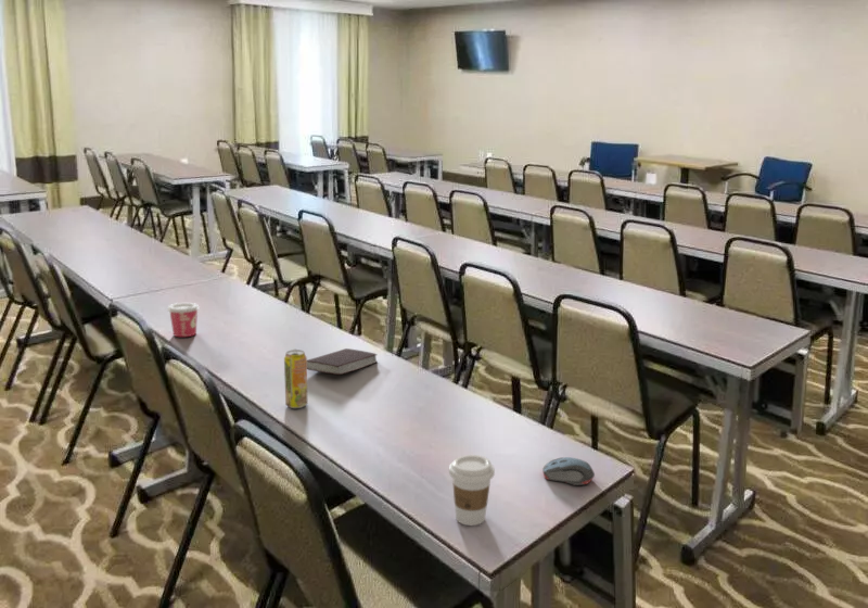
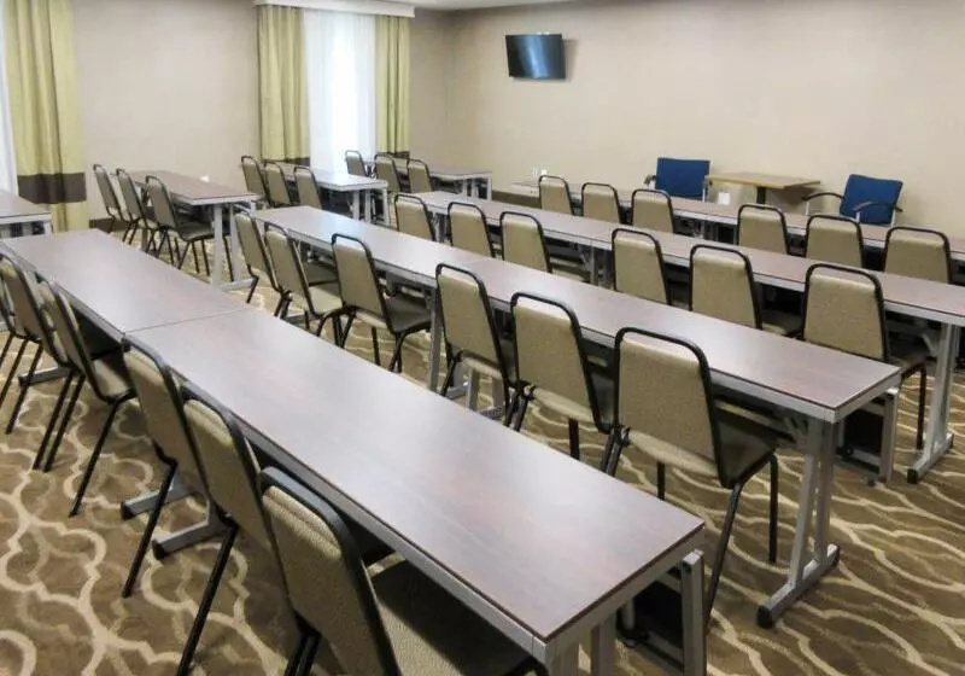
- computer mouse [541,456,596,486]
- beverage can [283,349,309,409]
- cup [166,302,201,338]
- book [307,347,379,376]
- coffee cup [448,454,496,527]
